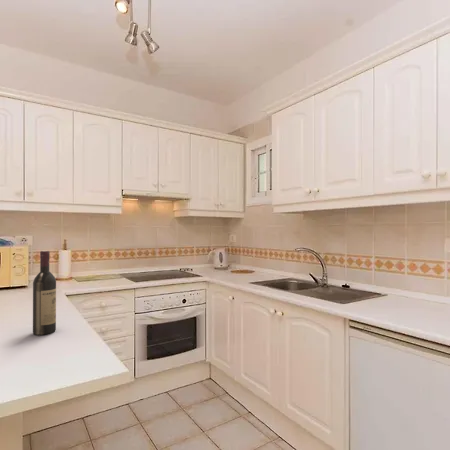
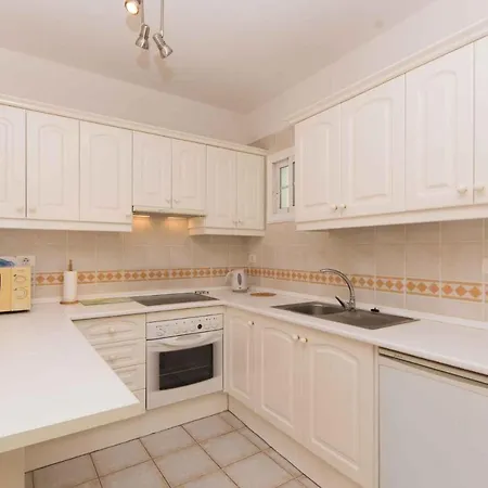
- wine bottle [32,250,57,336]
